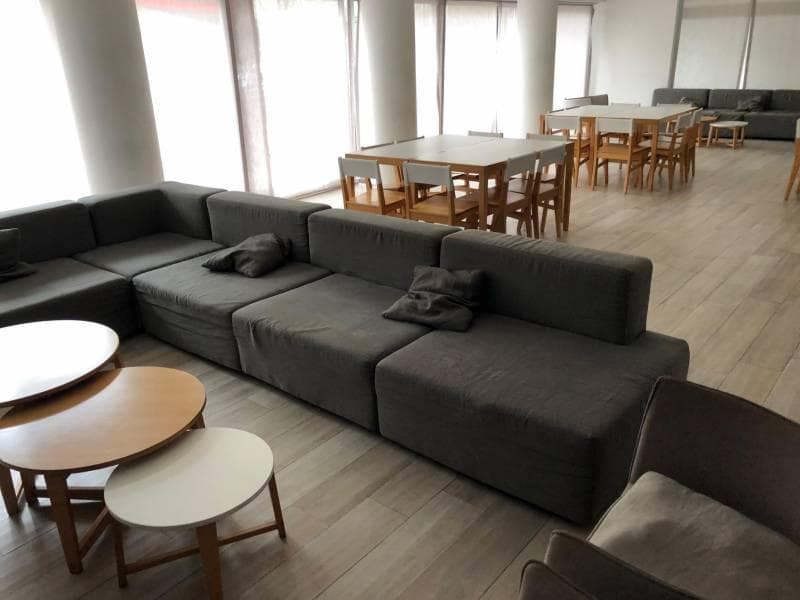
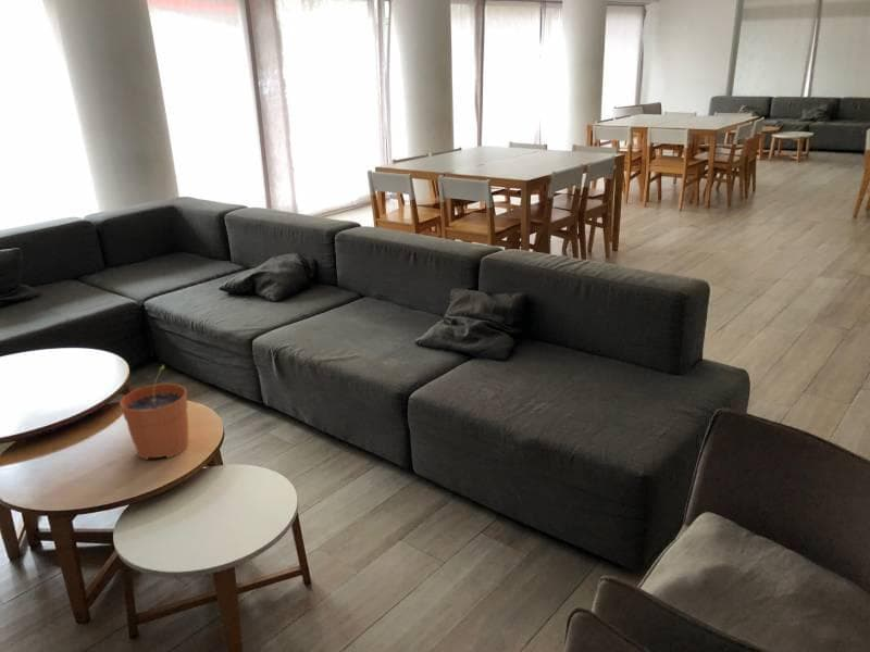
+ plant pot [119,364,189,461]
